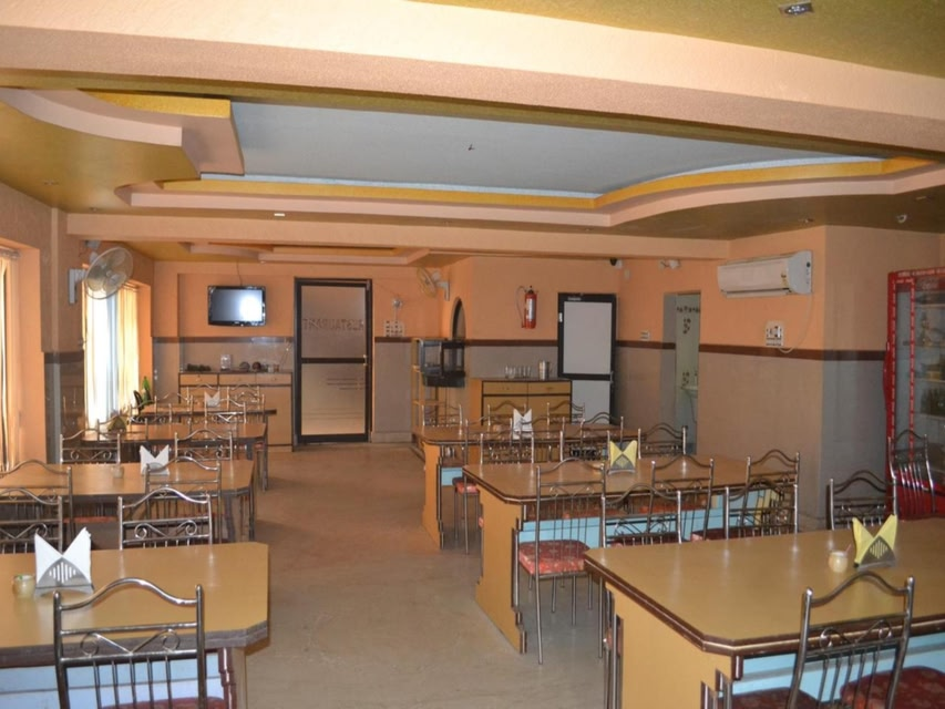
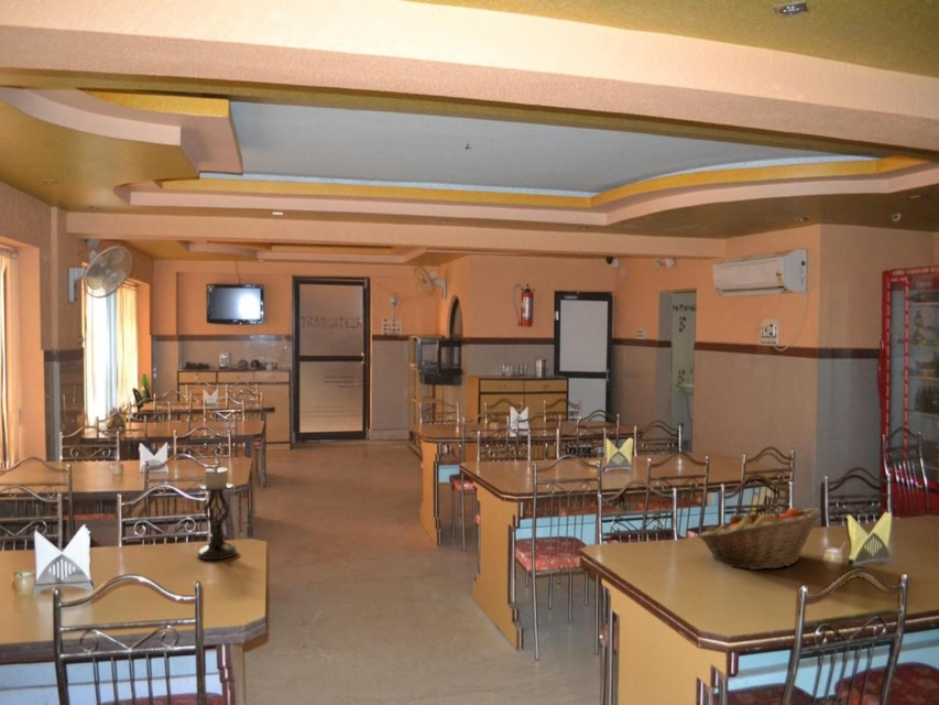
+ candle holder [196,465,238,561]
+ fruit basket [698,507,822,571]
